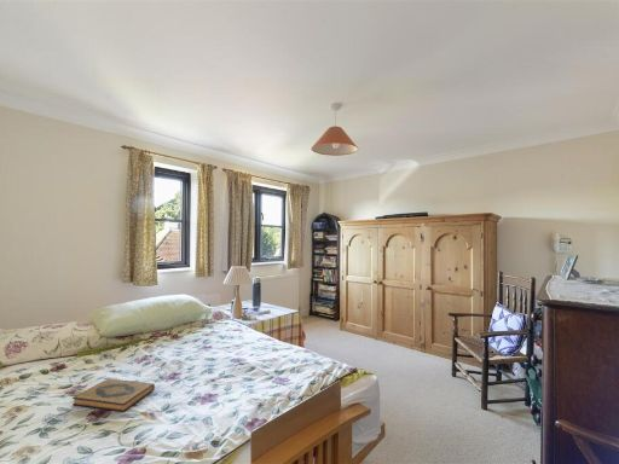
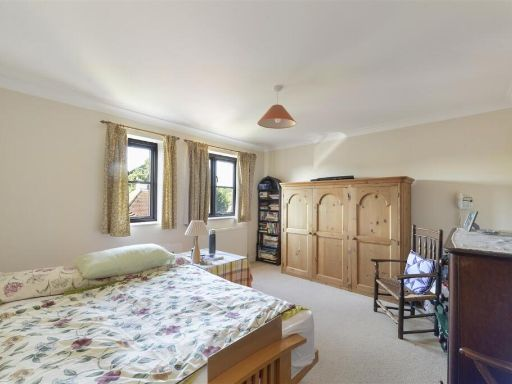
- hardback book [71,378,156,413]
